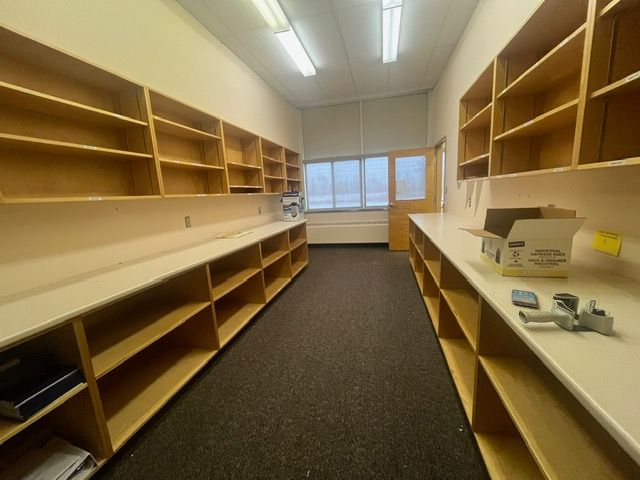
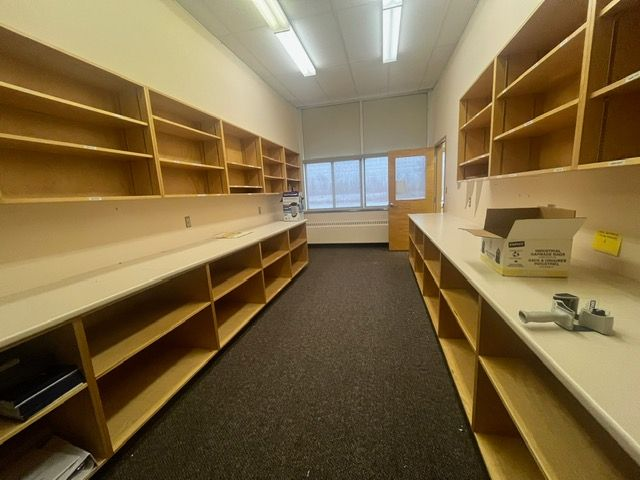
- smartphone [511,289,538,308]
